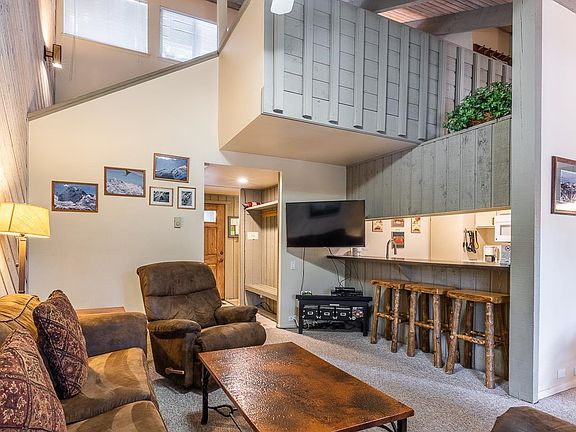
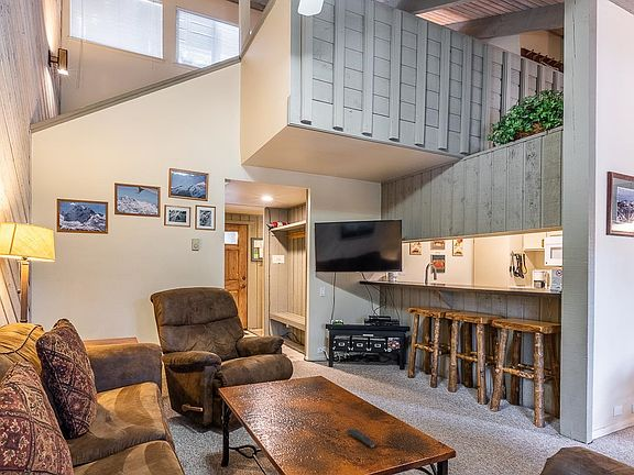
+ remote control [346,428,375,449]
